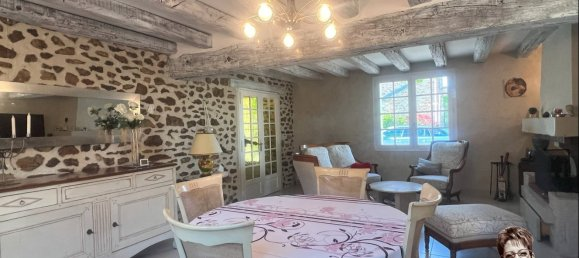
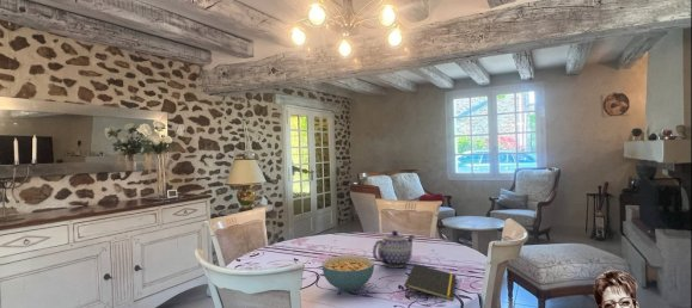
+ cereal bowl [321,254,375,292]
+ notepad [404,263,458,302]
+ teapot [372,229,416,269]
